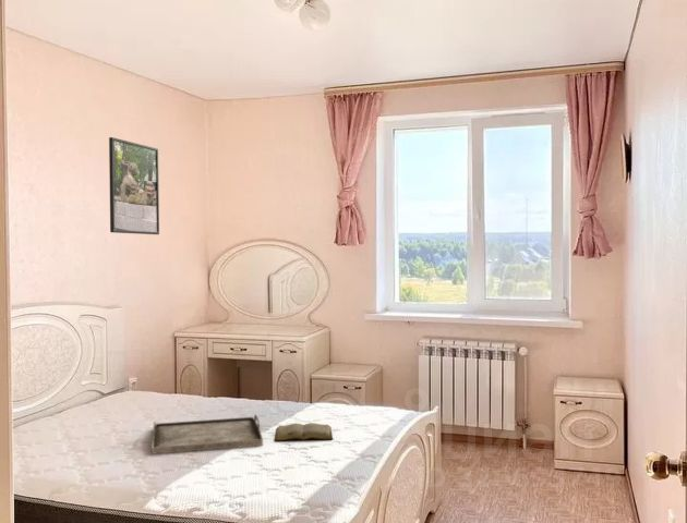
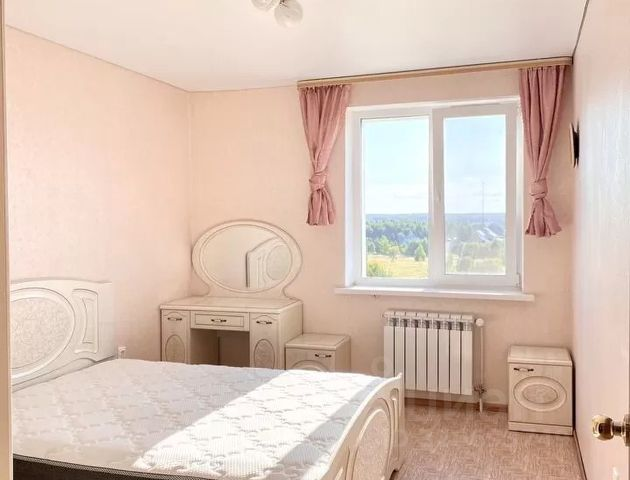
- serving tray [150,413,264,455]
- book [274,422,334,442]
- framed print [108,136,160,235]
